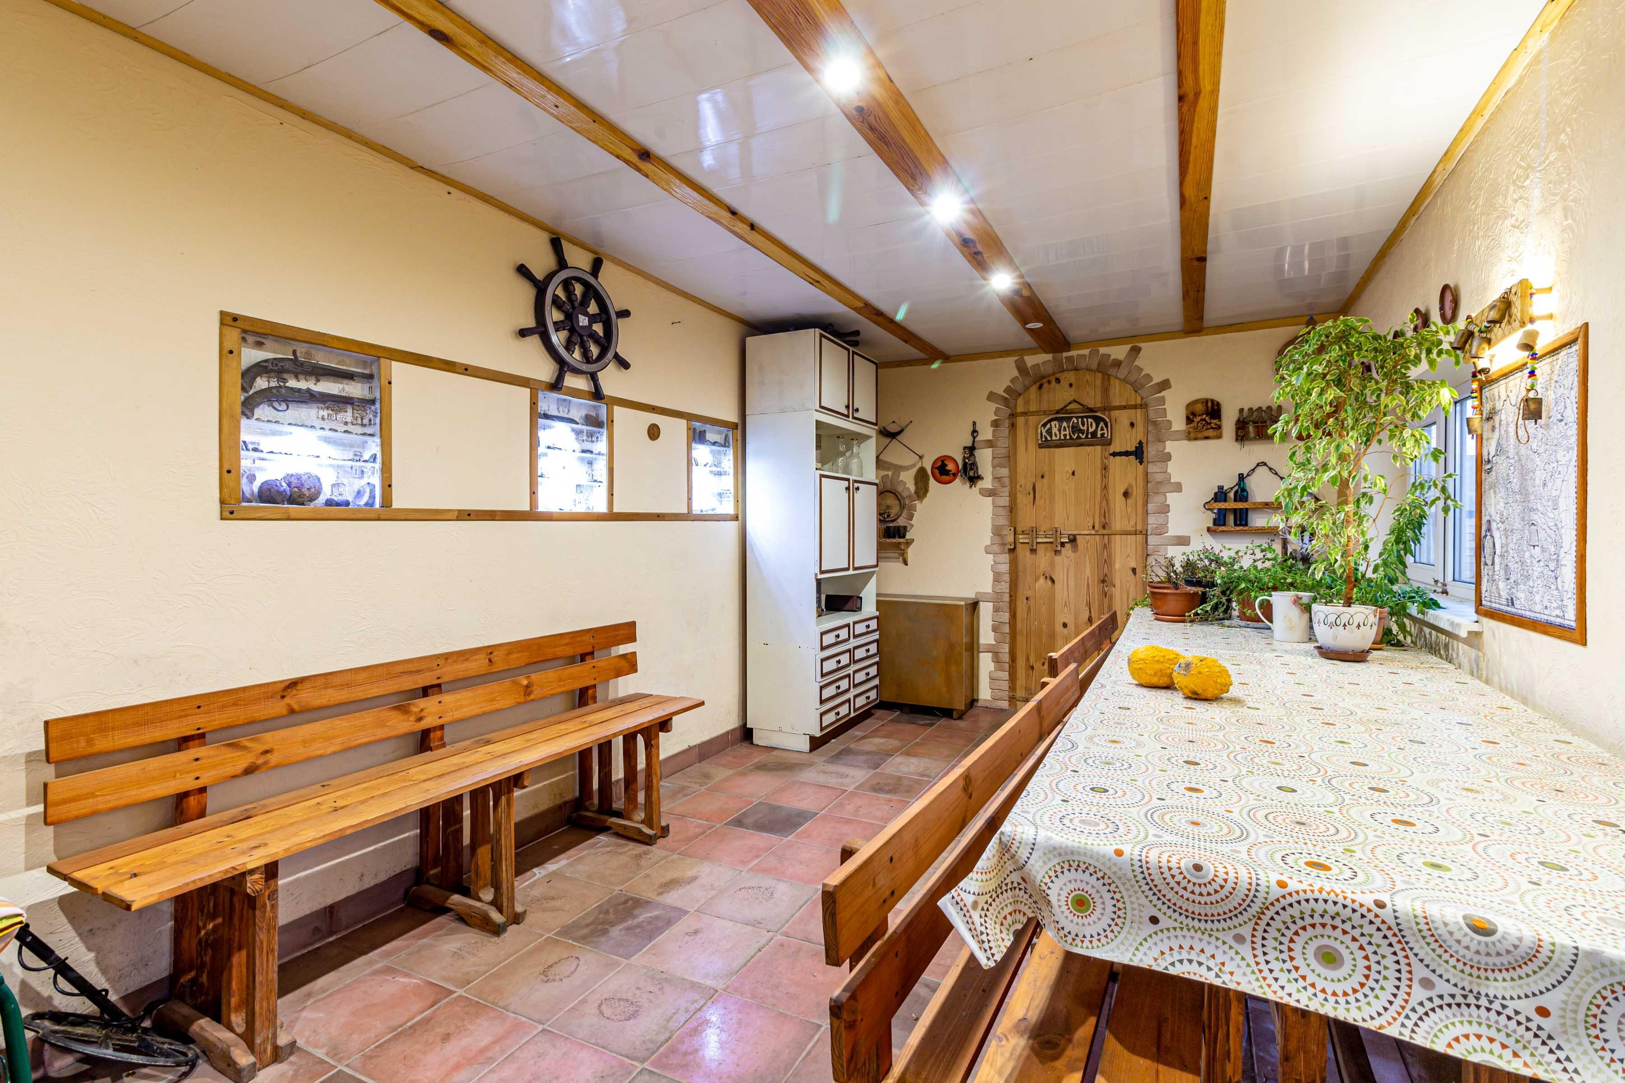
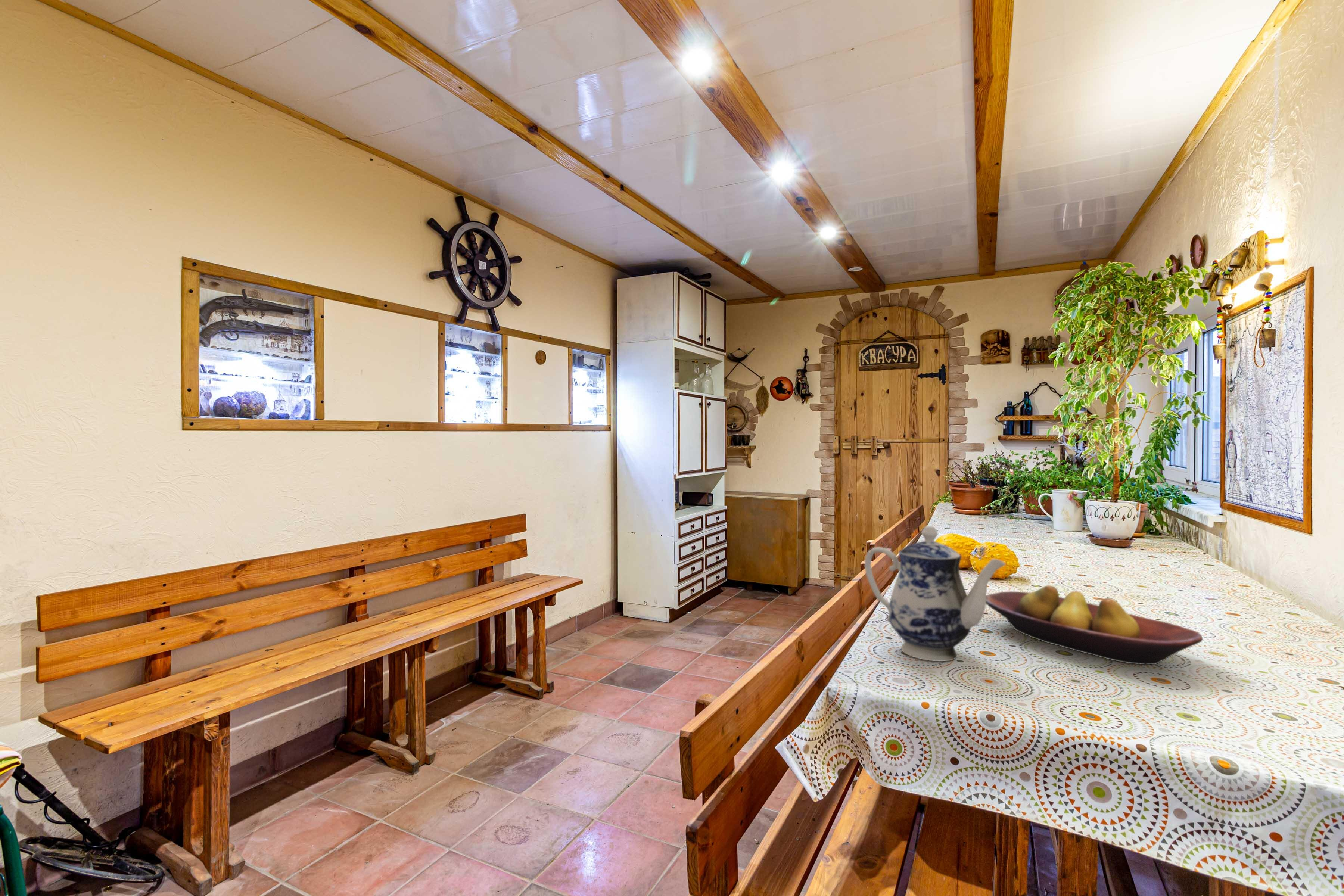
+ teapot [864,526,1006,662]
+ fruit bowl [986,585,1203,665]
